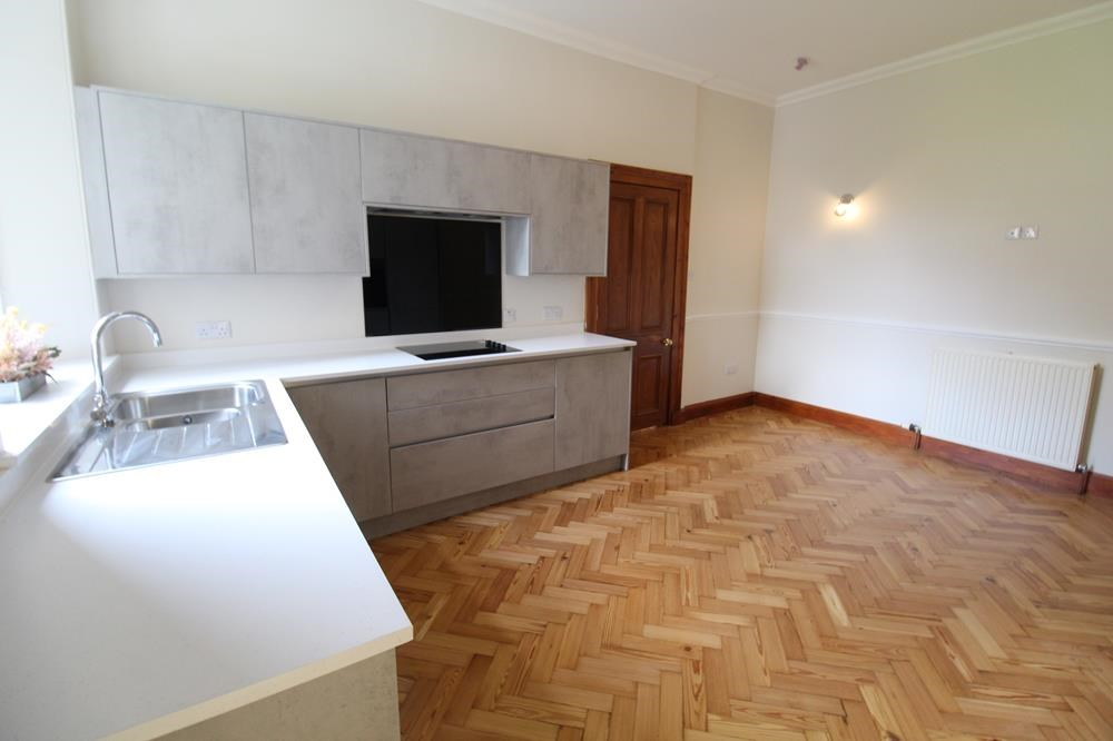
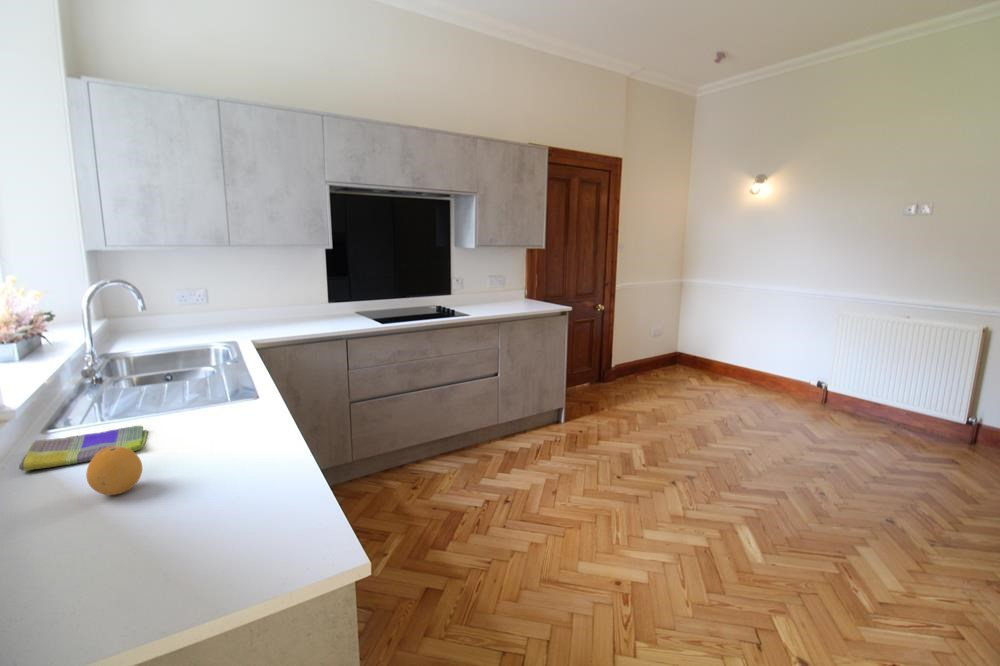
+ fruit [85,447,143,496]
+ dish towel [18,425,149,472]
